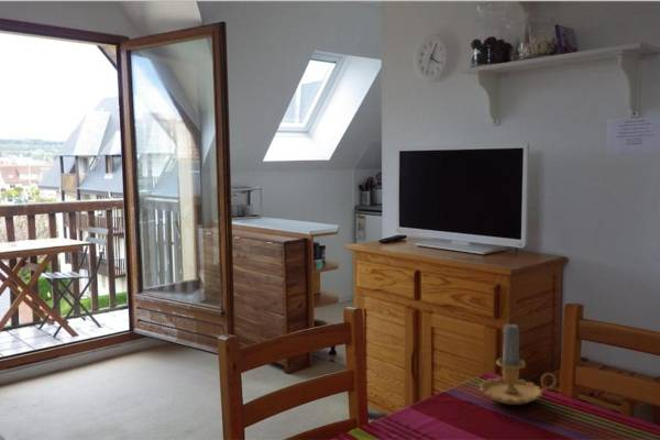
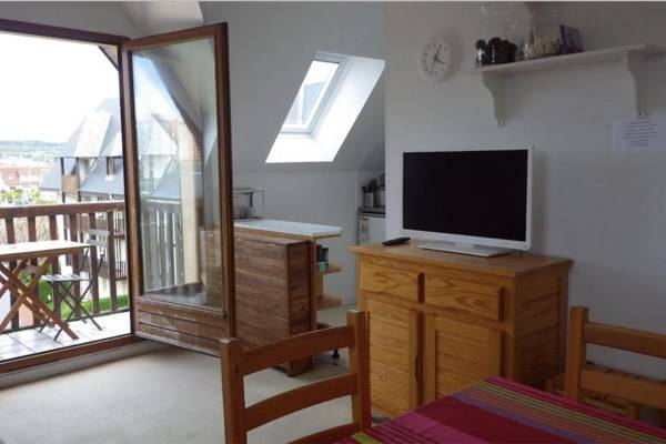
- candle [479,320,557,406]
